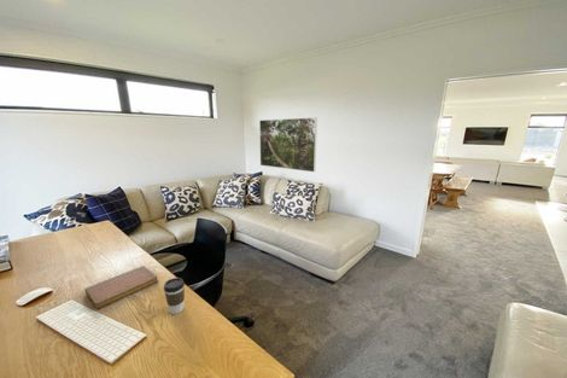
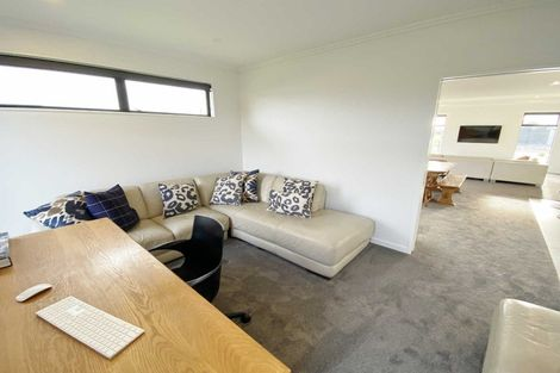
- notebook [83,264,159,310]
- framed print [258,116,318,173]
- coffee cup [163,277,186,315]
